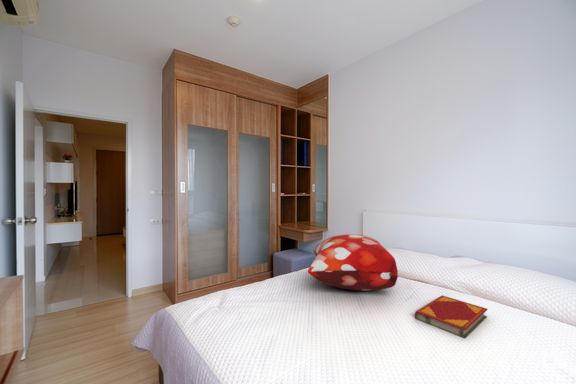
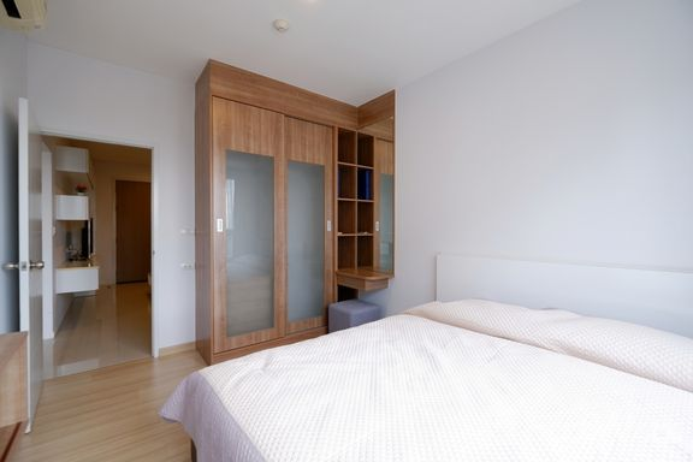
- hardback book [414,295,488,339]
- decorative pillow [307,233,399,291]
